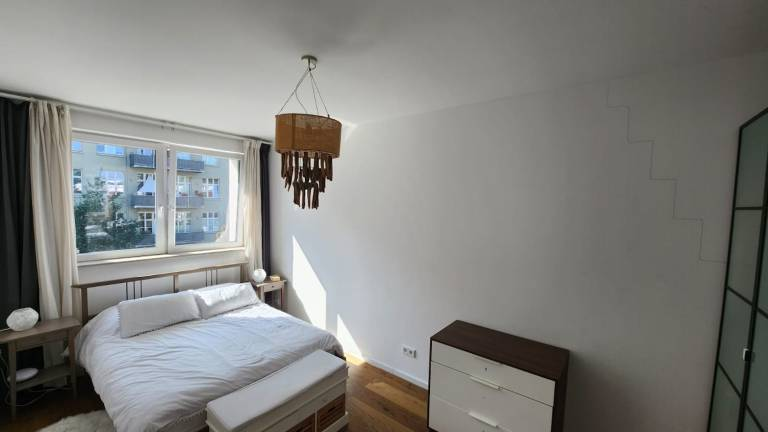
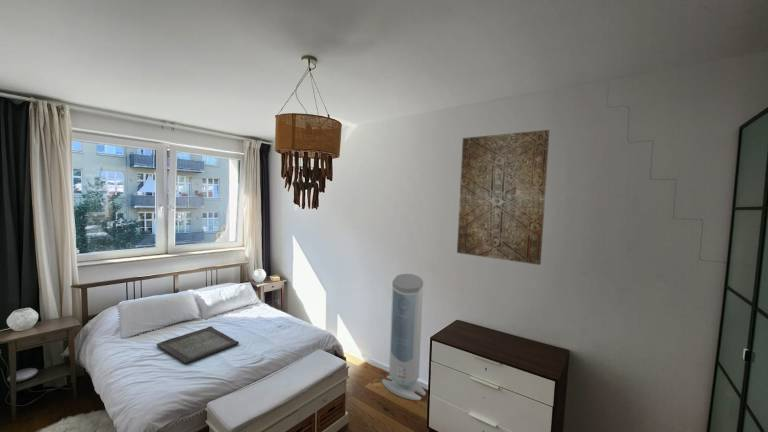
+ air purifier [381,273,427,402]
+ wall art [456,129,550,266]
+ serving tray [156,325,240,365]
